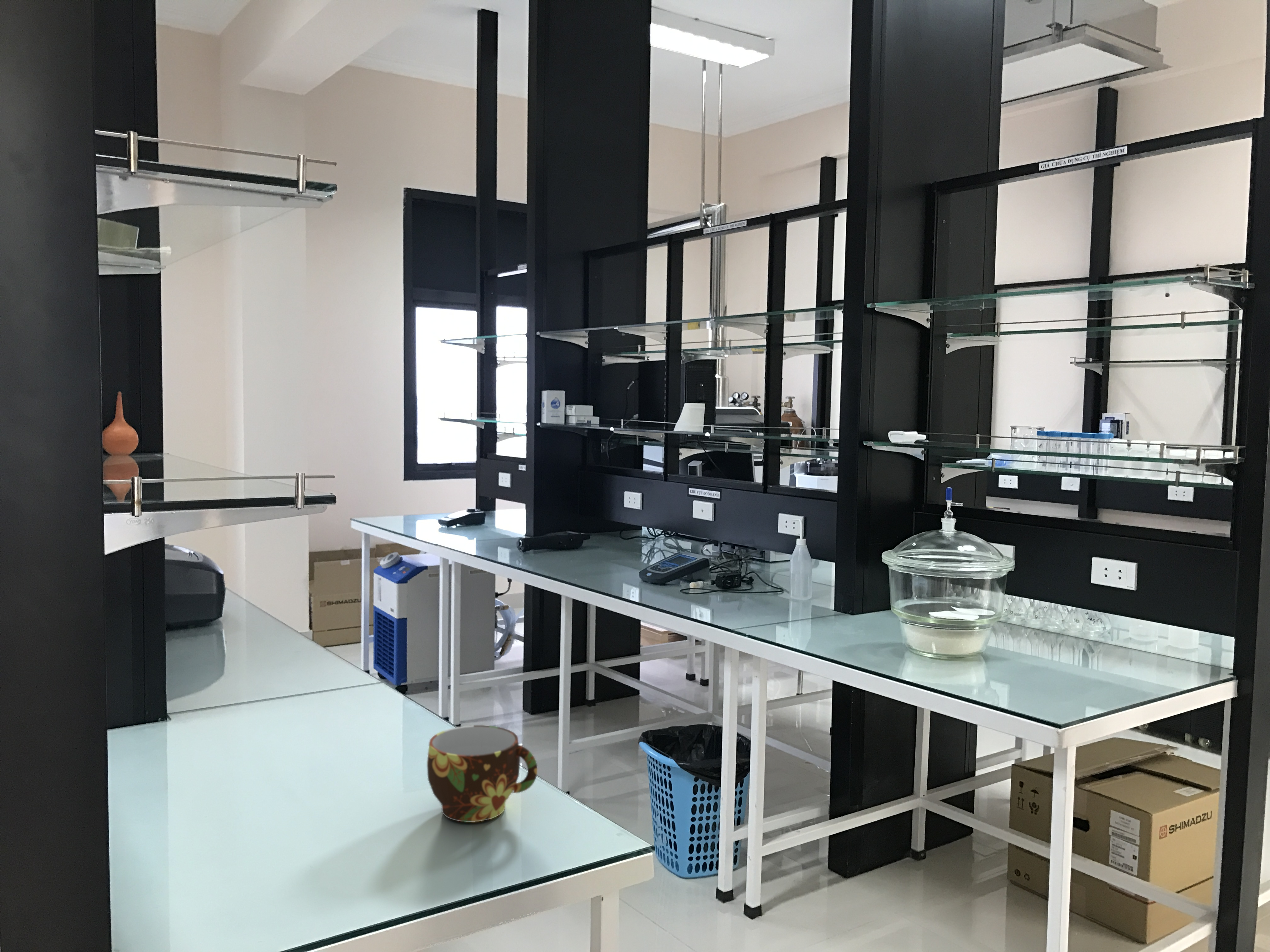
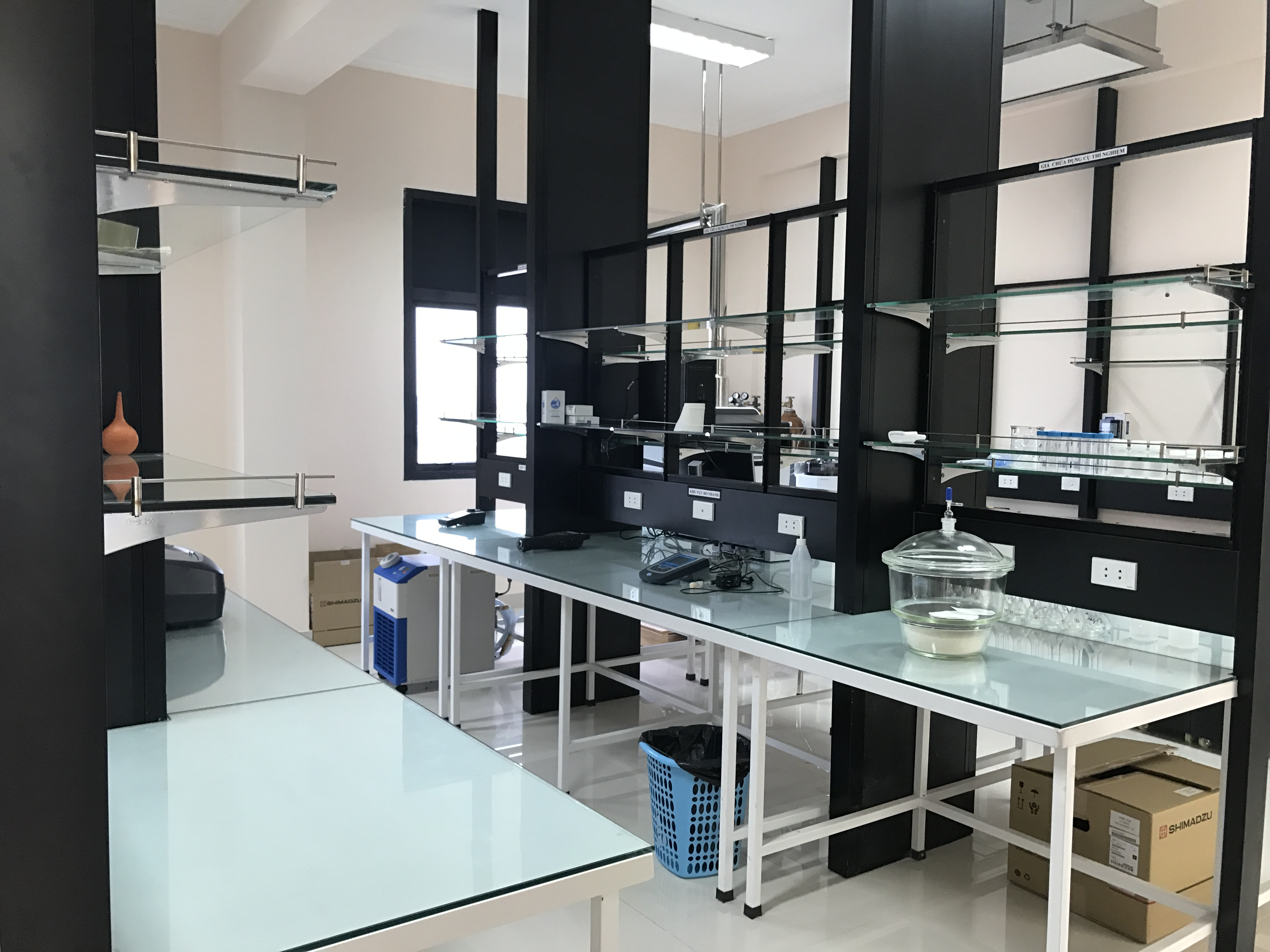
- cup [427,725,538,822]
